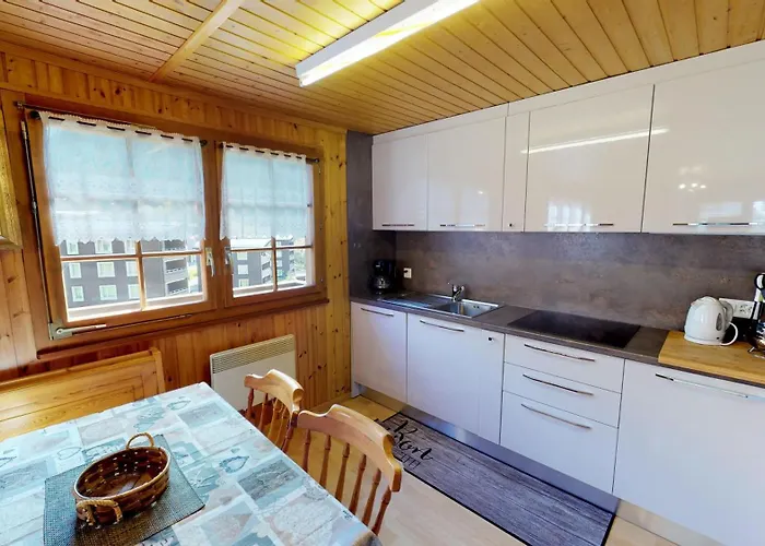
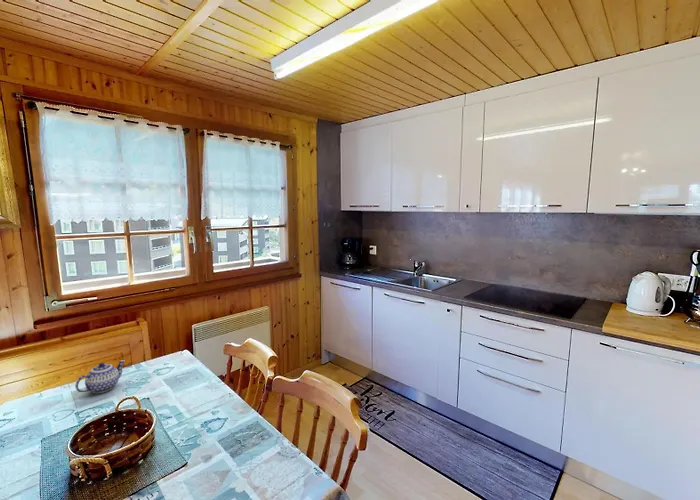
+ teapot [74,359,125,394]
